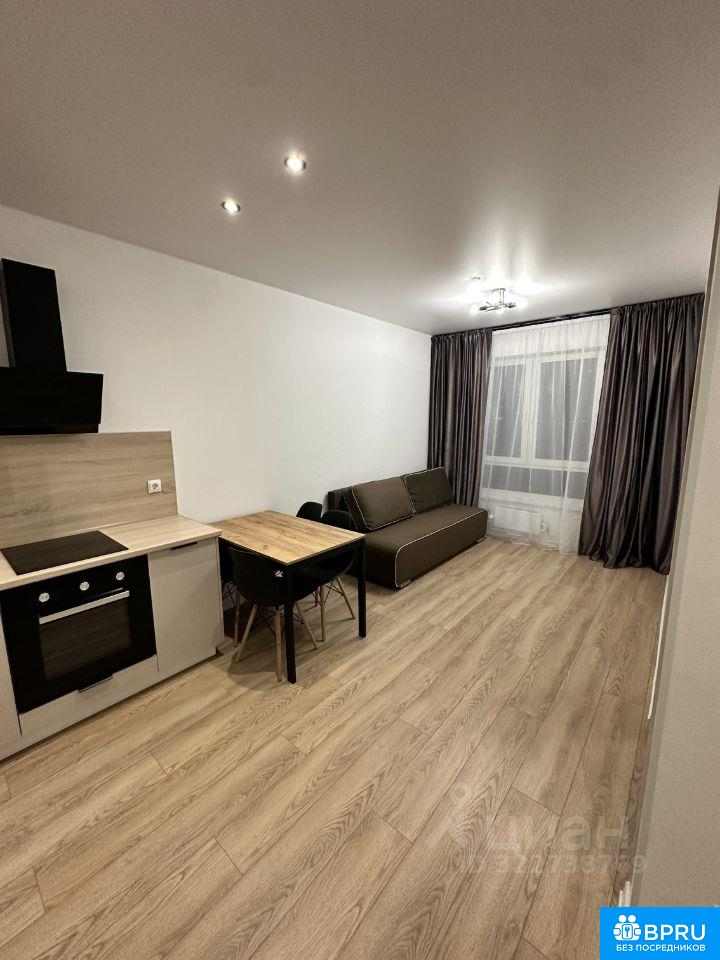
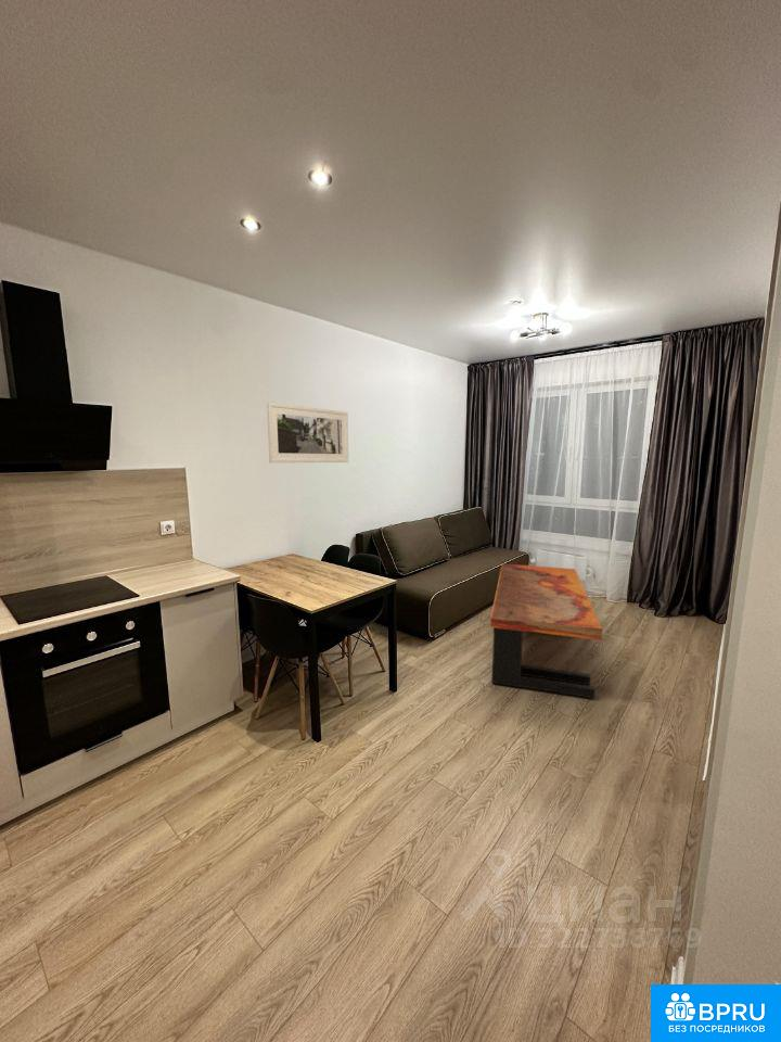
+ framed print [266,402,349,463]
+ coffee table [489,562,603,699]
